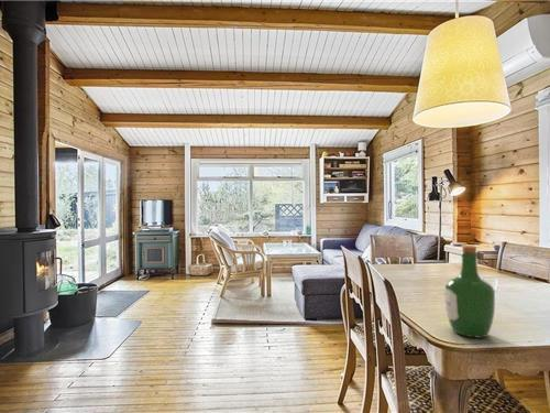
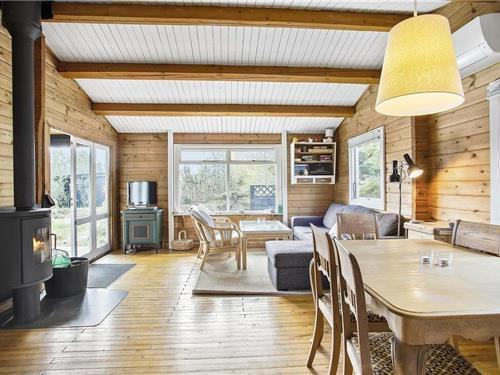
- wine bottle [443,243,496,339]
